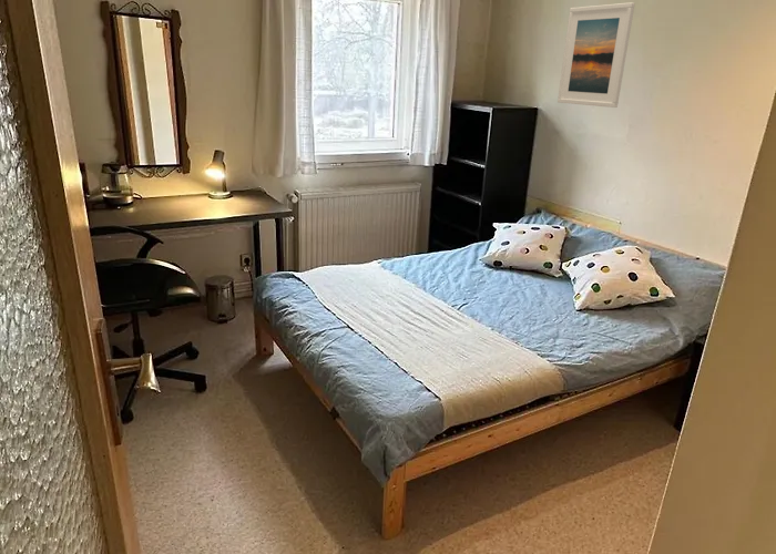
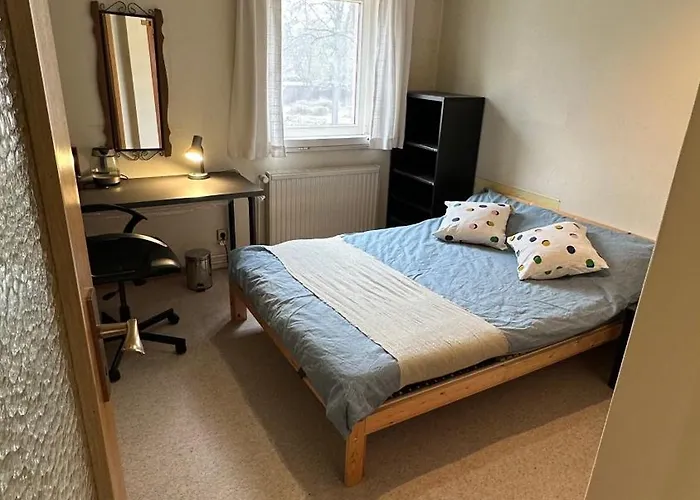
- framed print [557,1,636,109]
